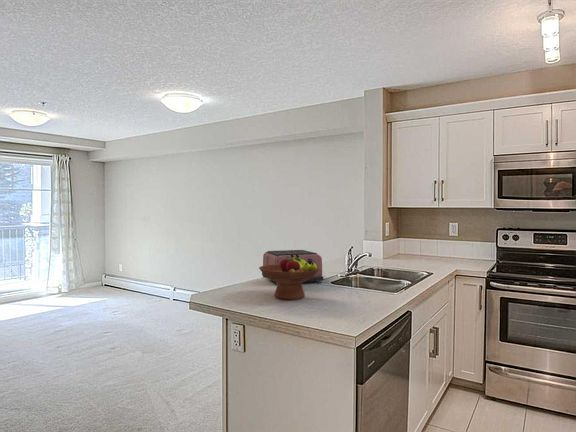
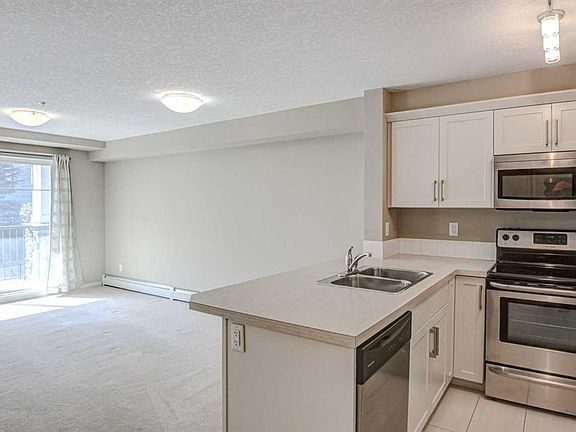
- fruit bowl [258,254,320,300]
- toaster [261,249,325,286]
